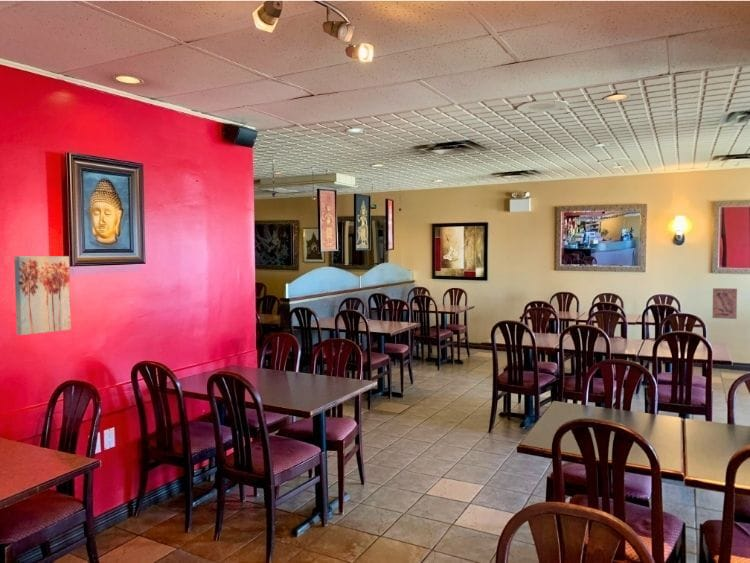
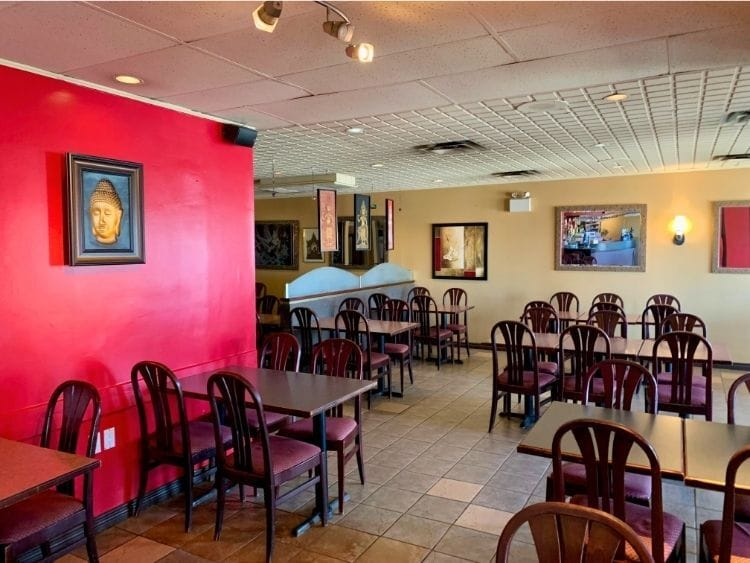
- wall art [13,255,72,336]
- wall art [711,287,738,320]
